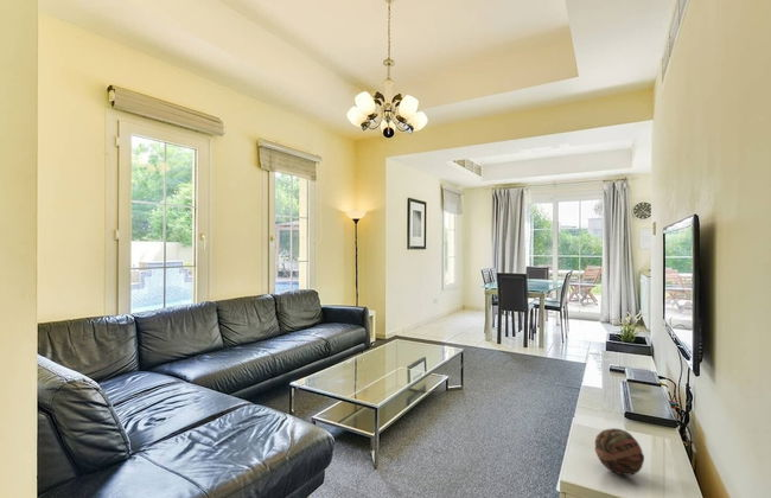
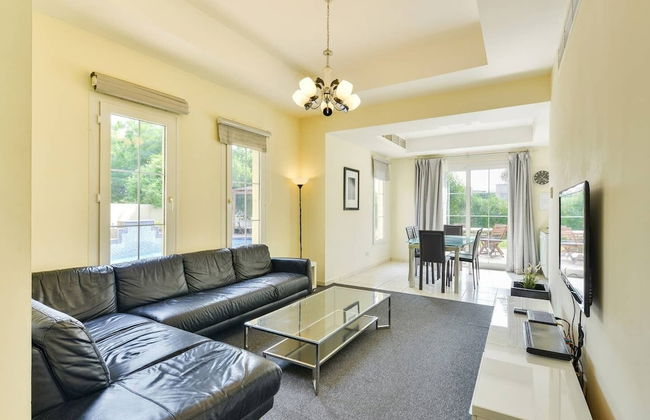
- decorative ball [593,427,645,477]
